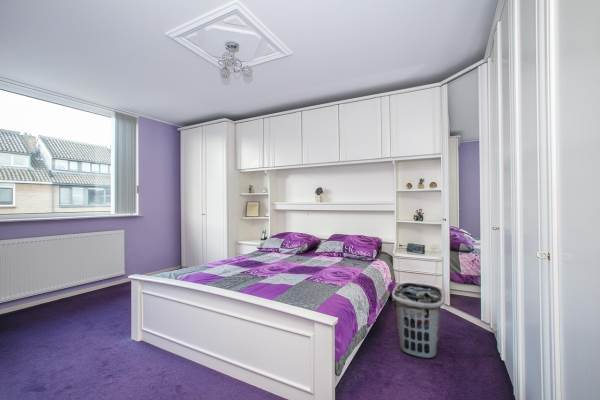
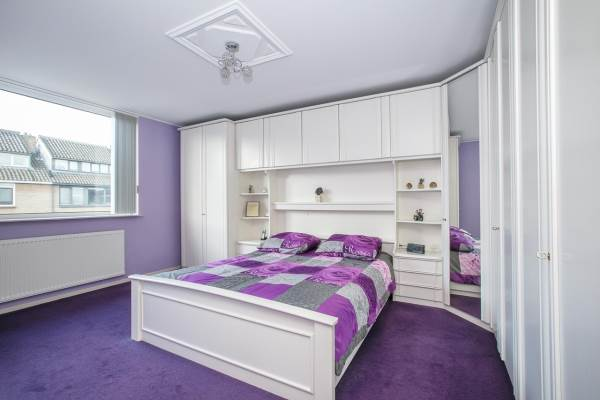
- clothes hamper [391,282,446,359]
